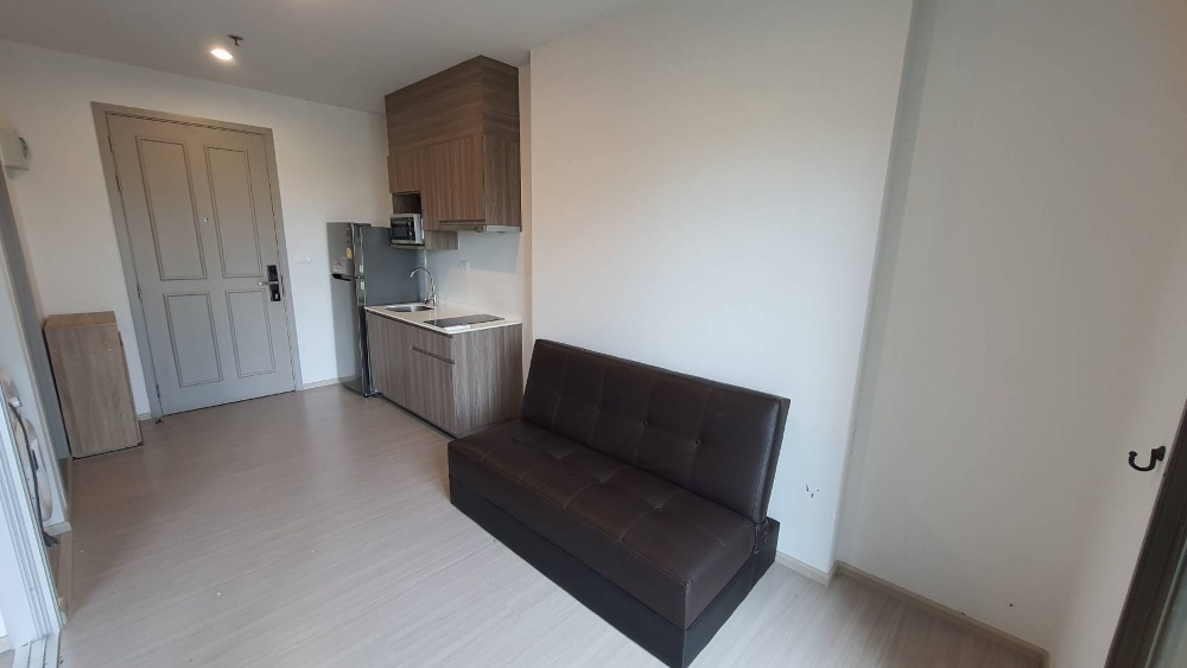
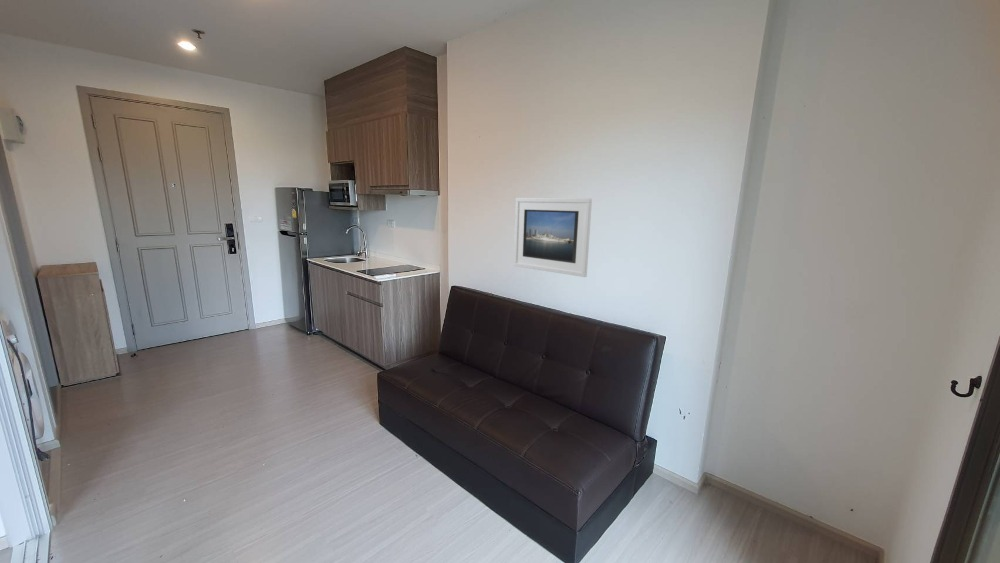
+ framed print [513,197,593,278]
